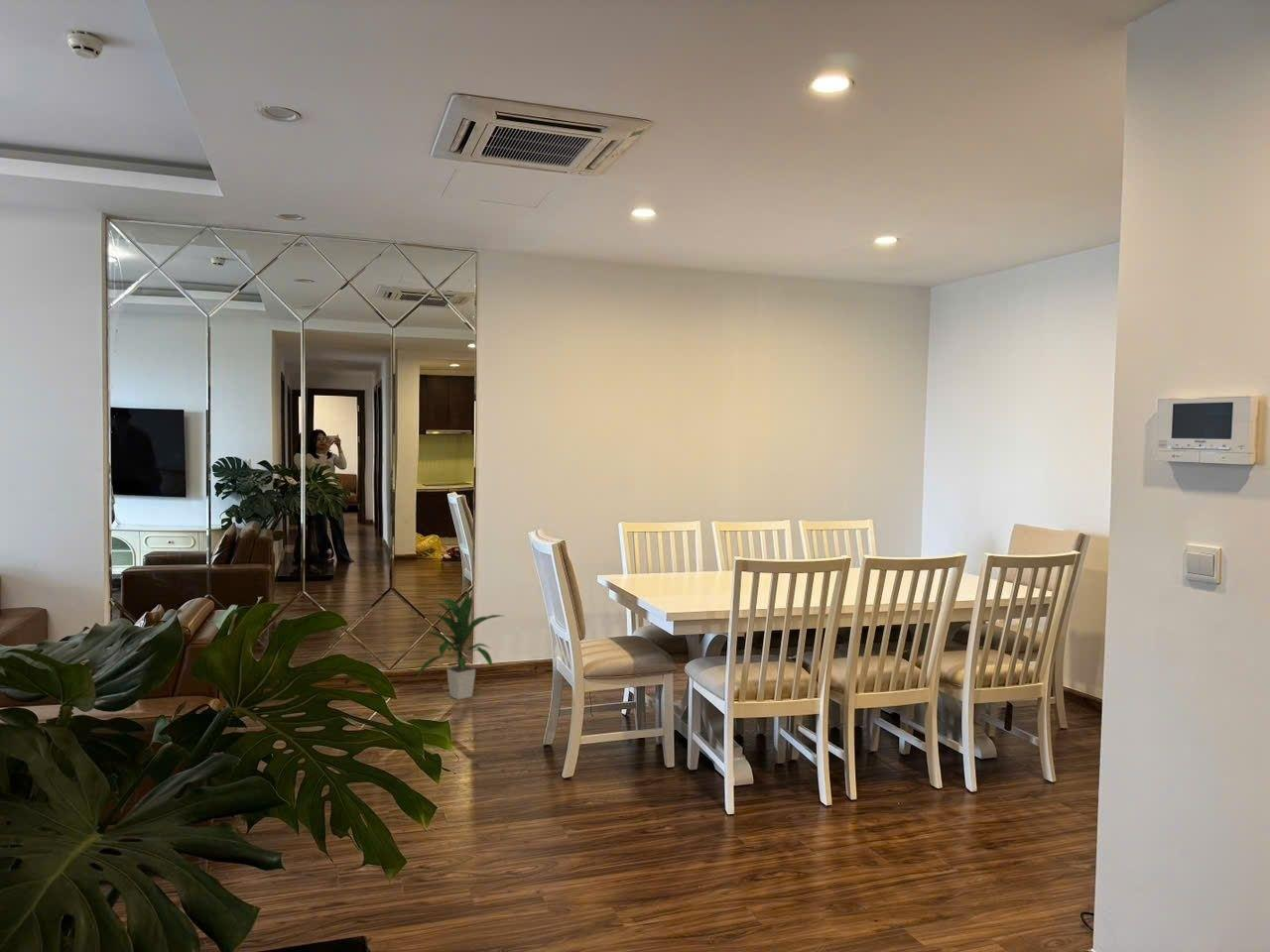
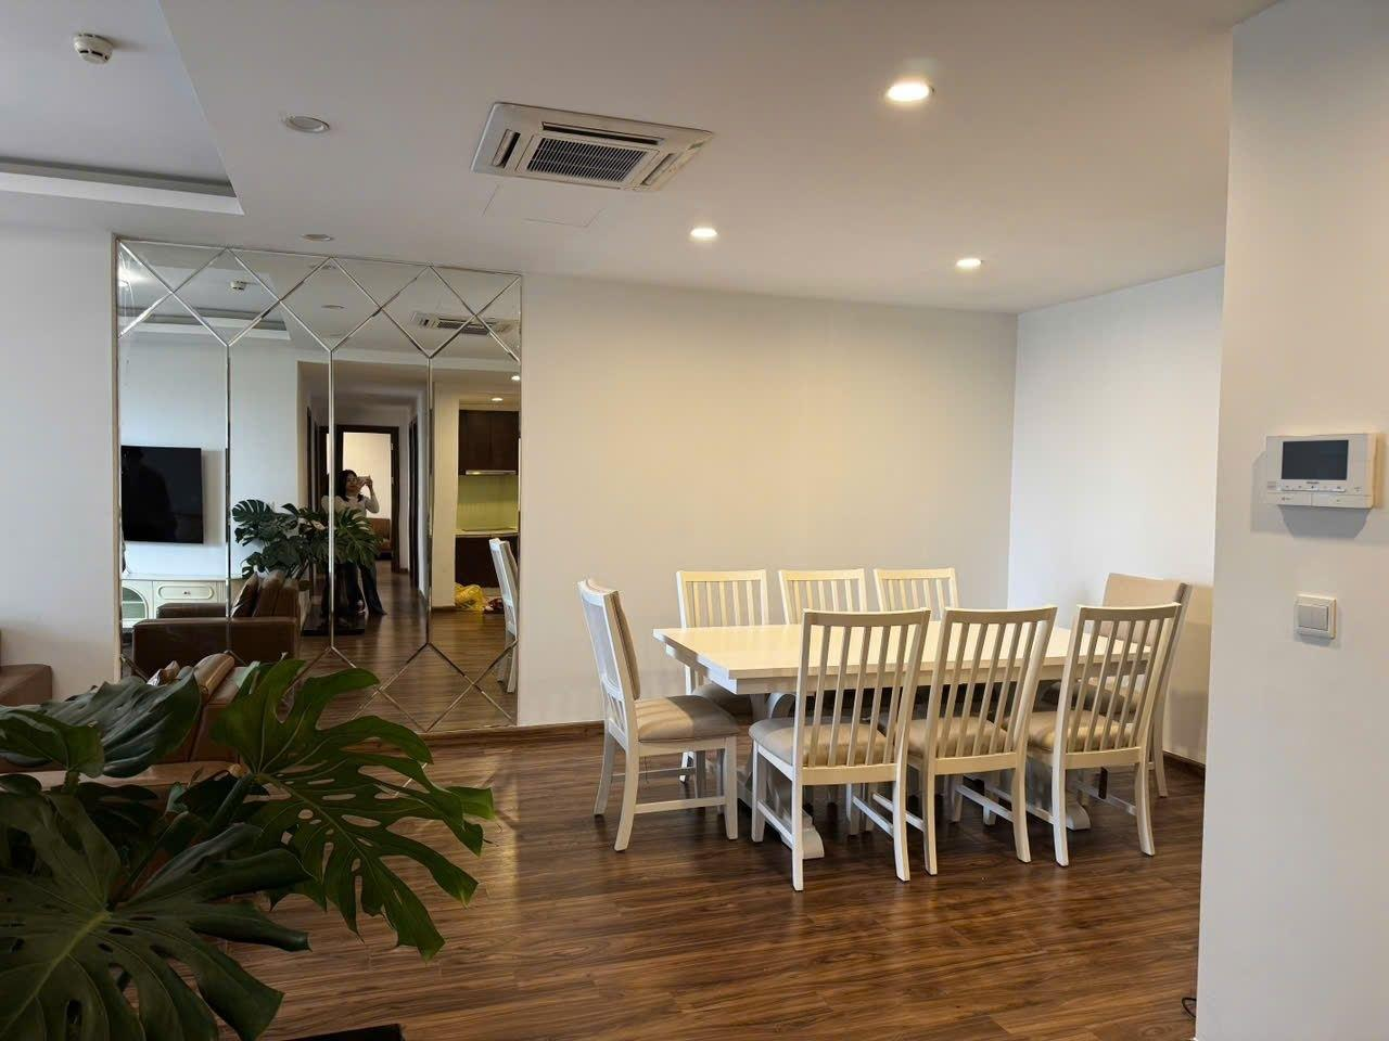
- indoor plant [415,593,504,701]
